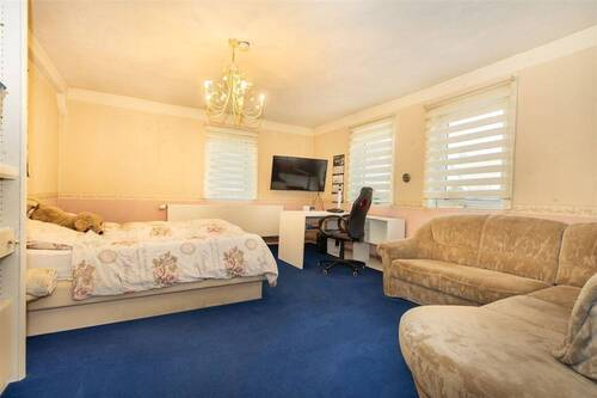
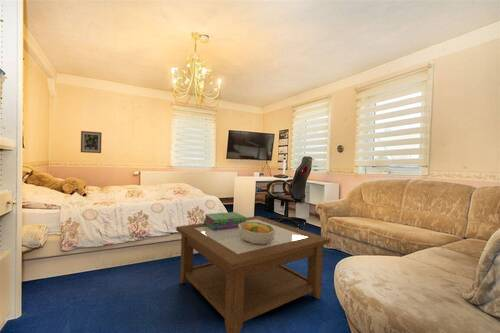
+ wall art [80,130,103,154]
+ stack of books [202,211,247,230]
+ fruit bowl [238,222,276,244]
+ coffee table [175,215,331,333]
